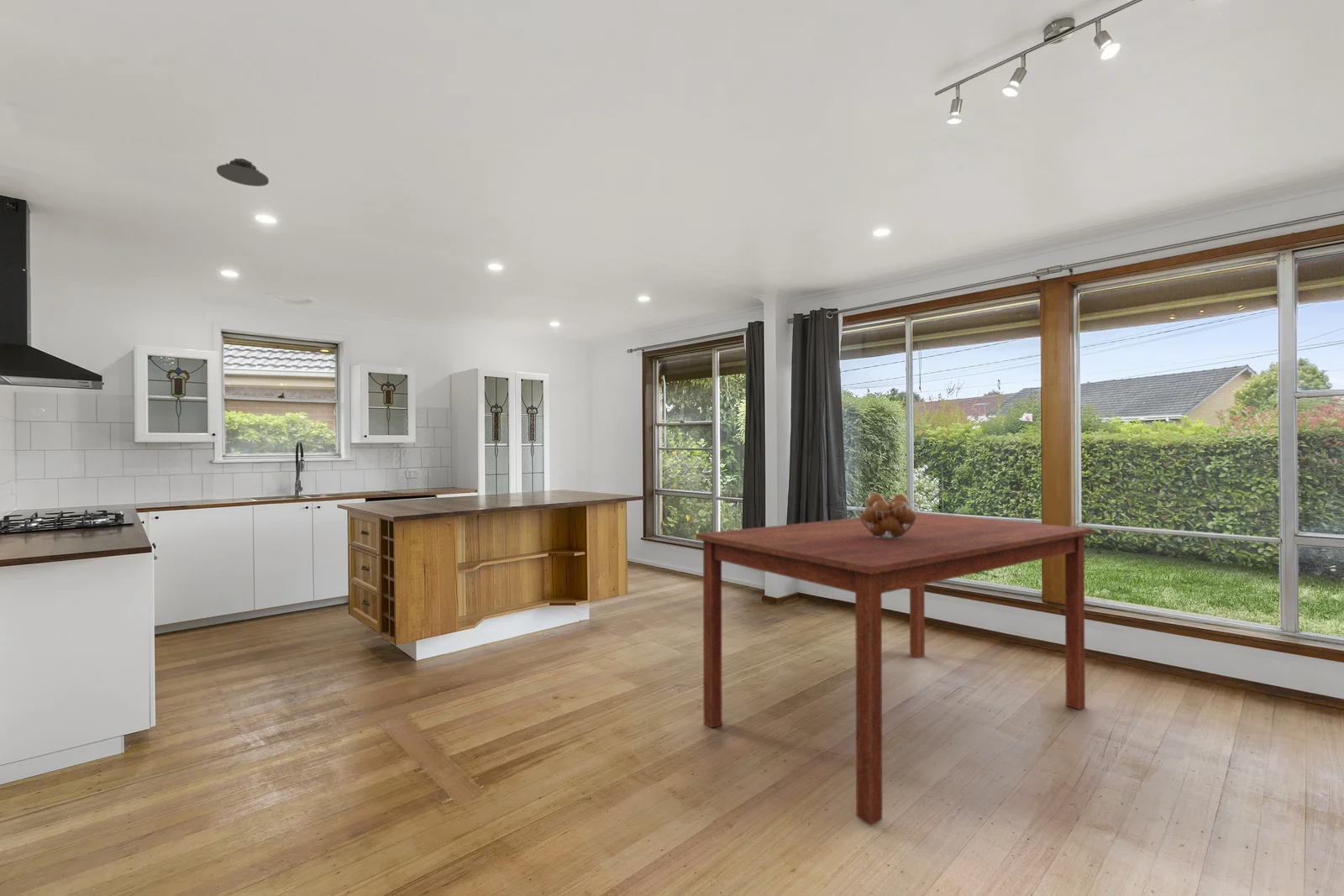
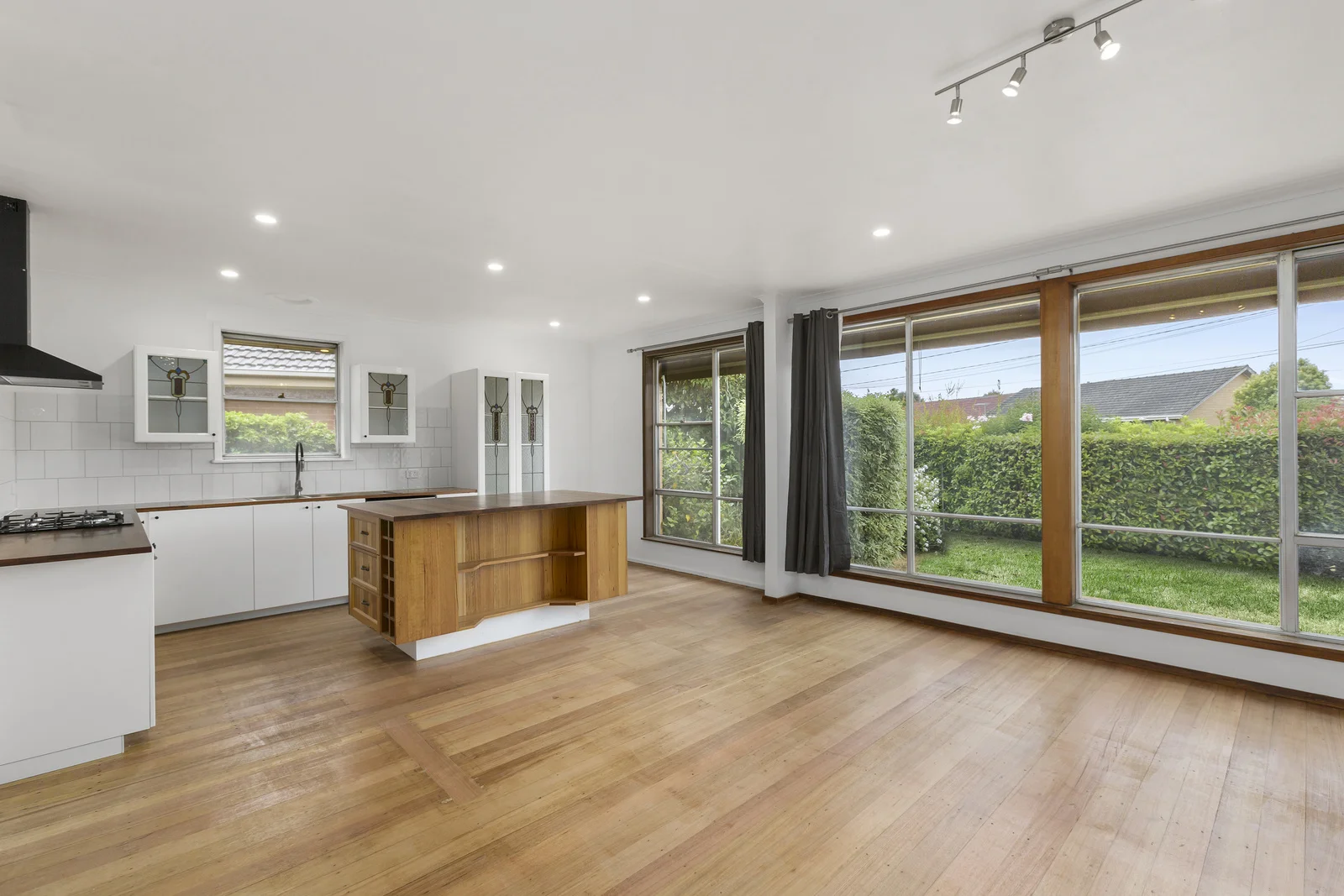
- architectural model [216,158,270,187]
- dining table [695,512,1093,826]
- fruit basket [856,492,920,539]
